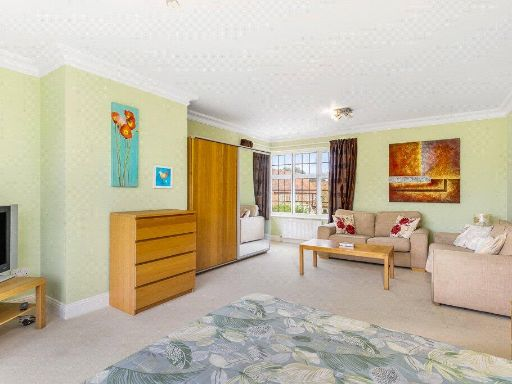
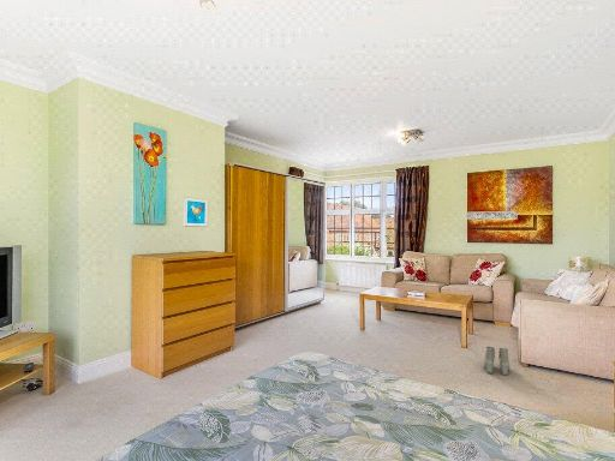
+ boots [483,346,510,377]
